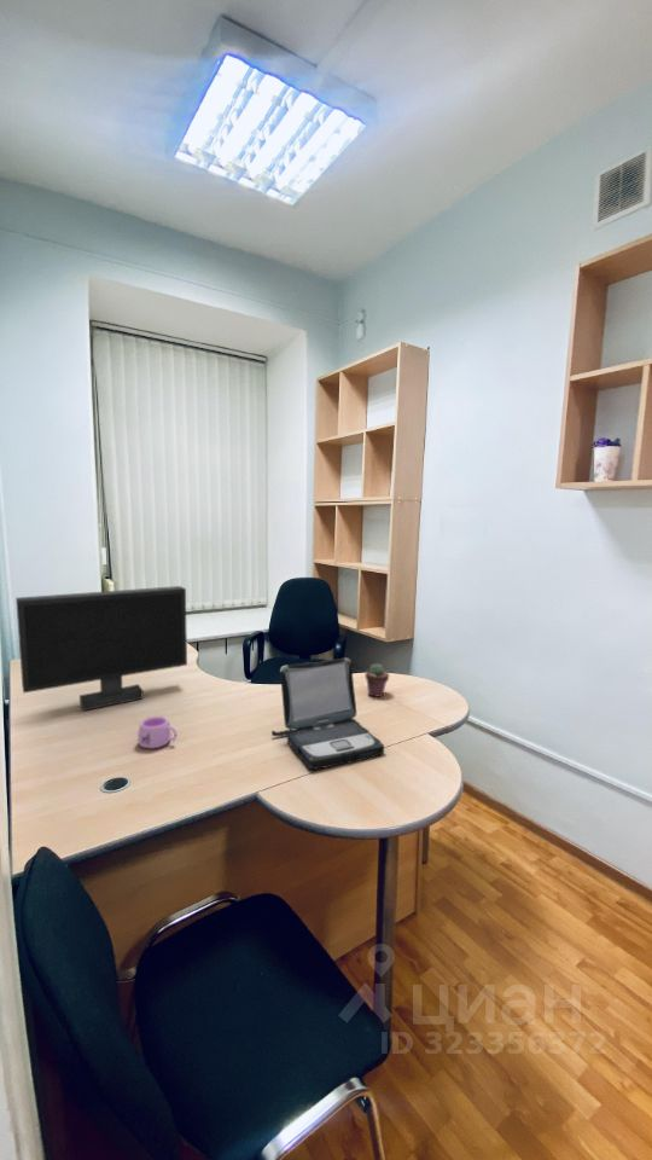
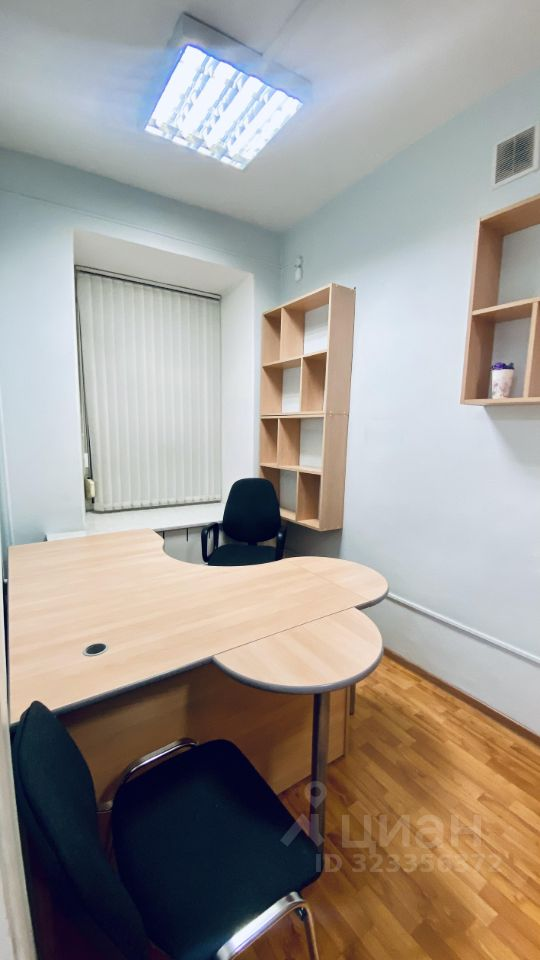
- monitor [14,585,188,712]
- potted succulent [365,662,390,698]
- laptop [270,657,385,771]
- mug [136,715,177,749]
